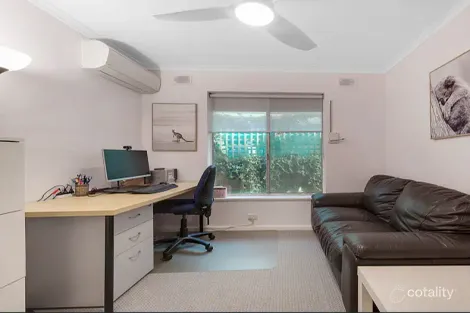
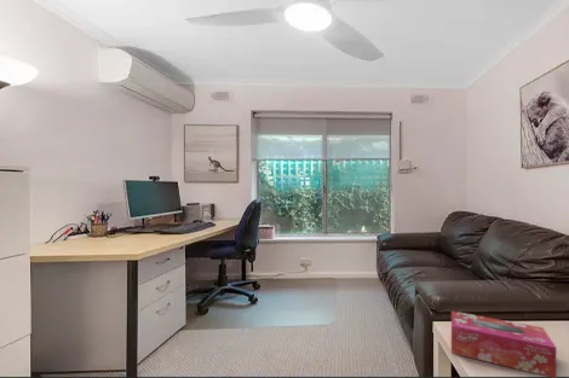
+ tissue box [450,310,557,378]
